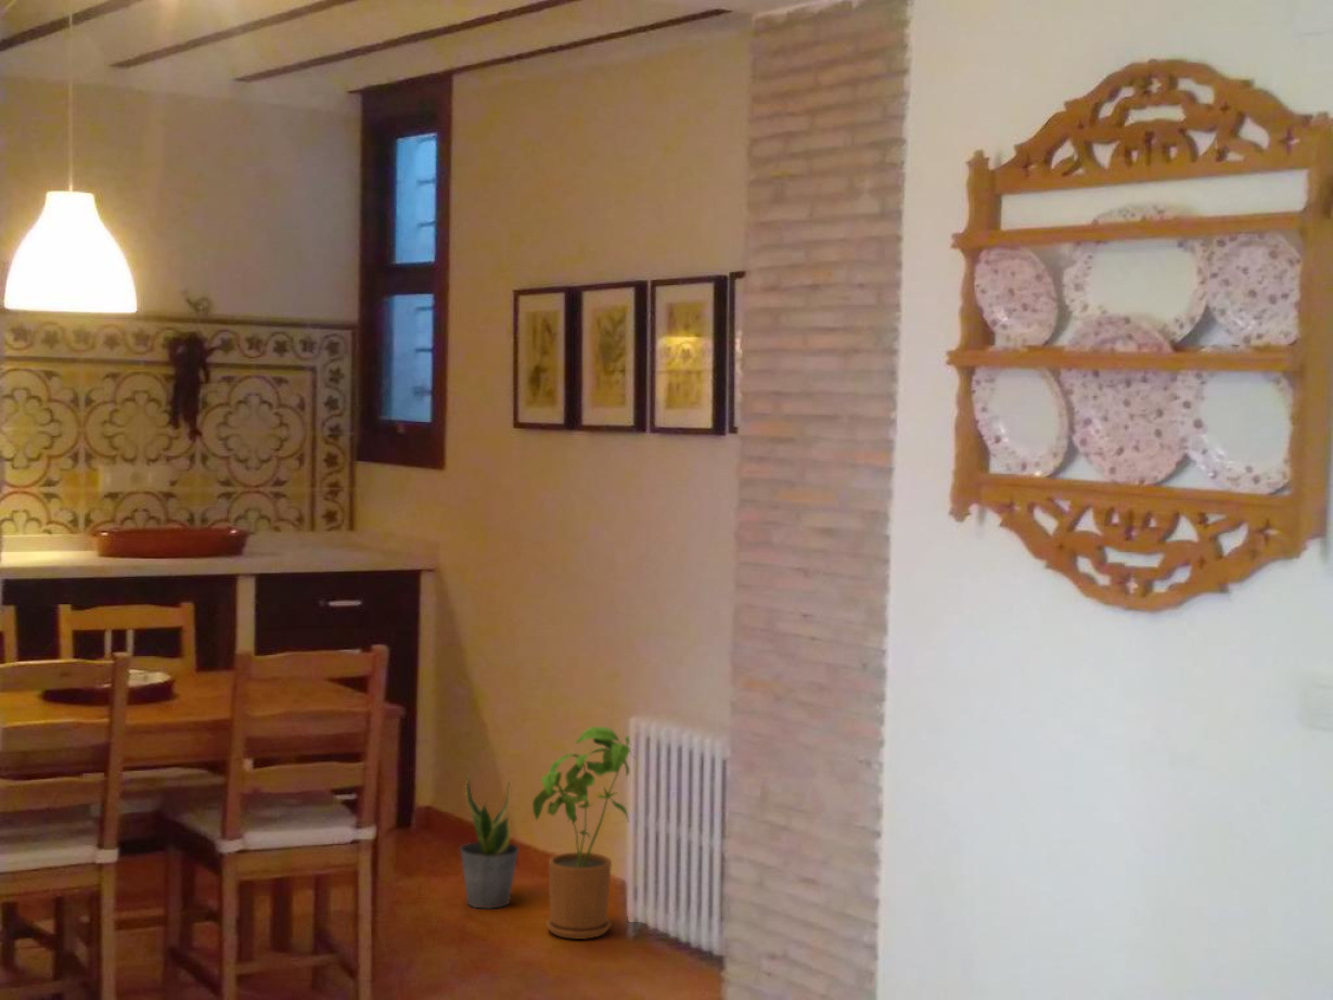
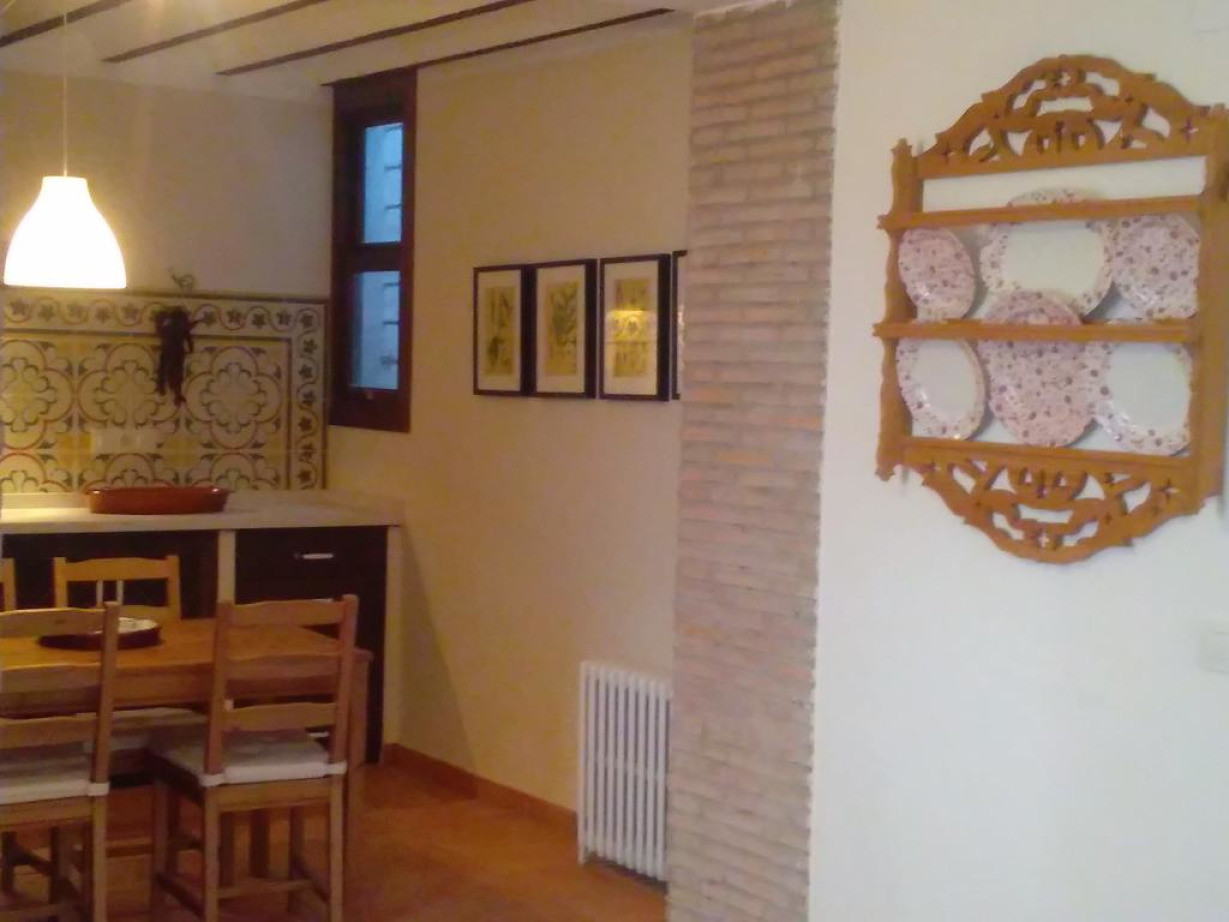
- potted plant [459,773,521,910]
- house plant [531,726,637,940]
